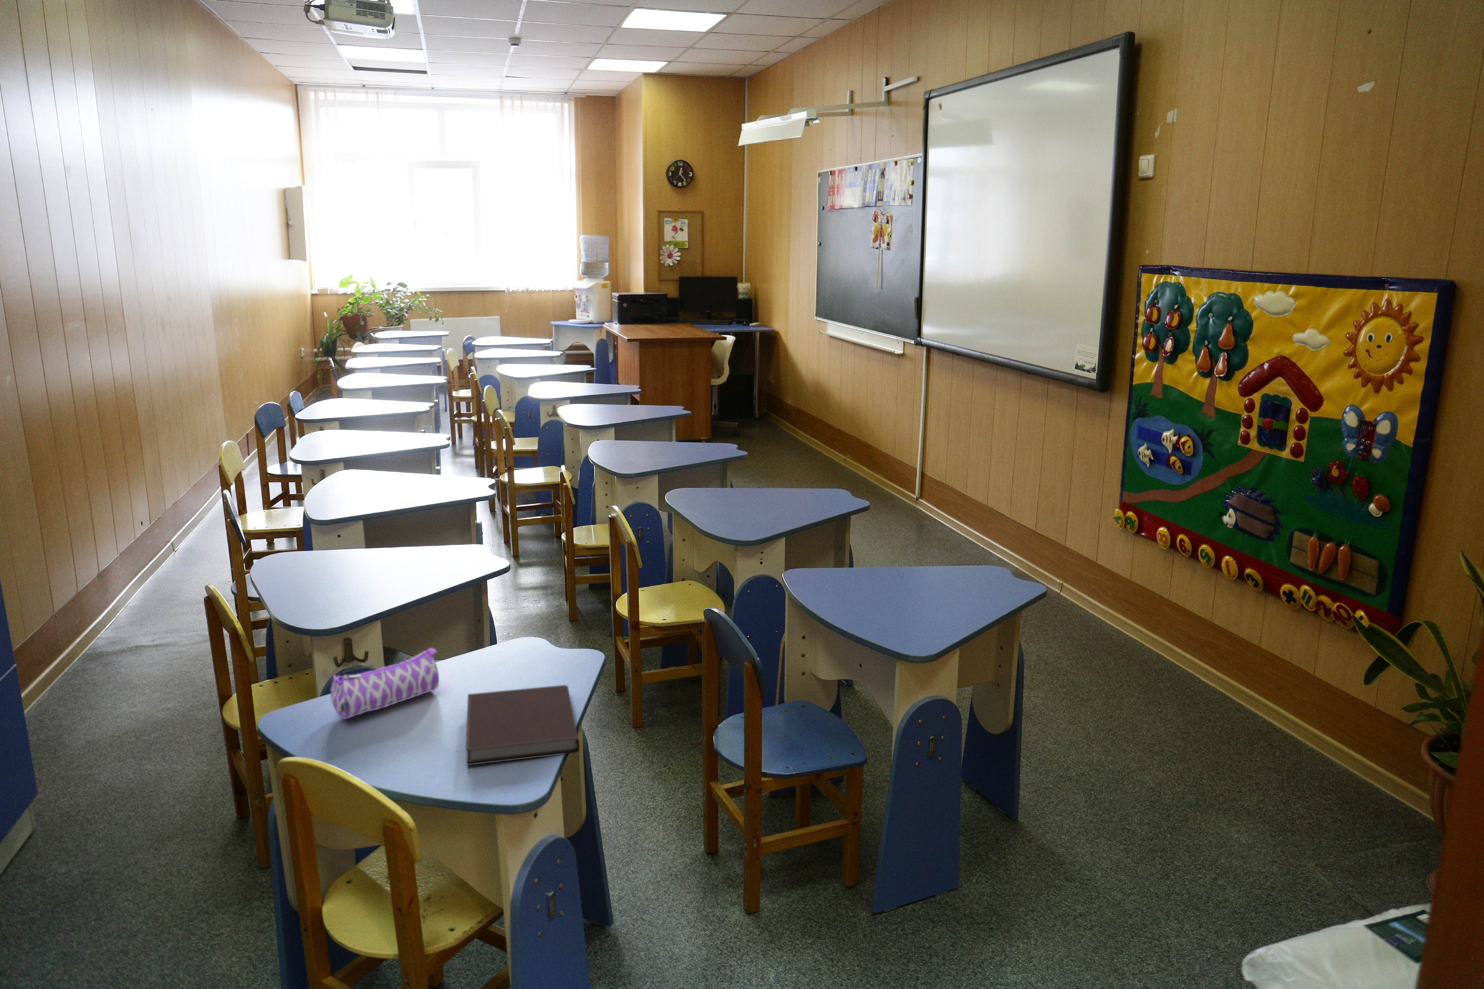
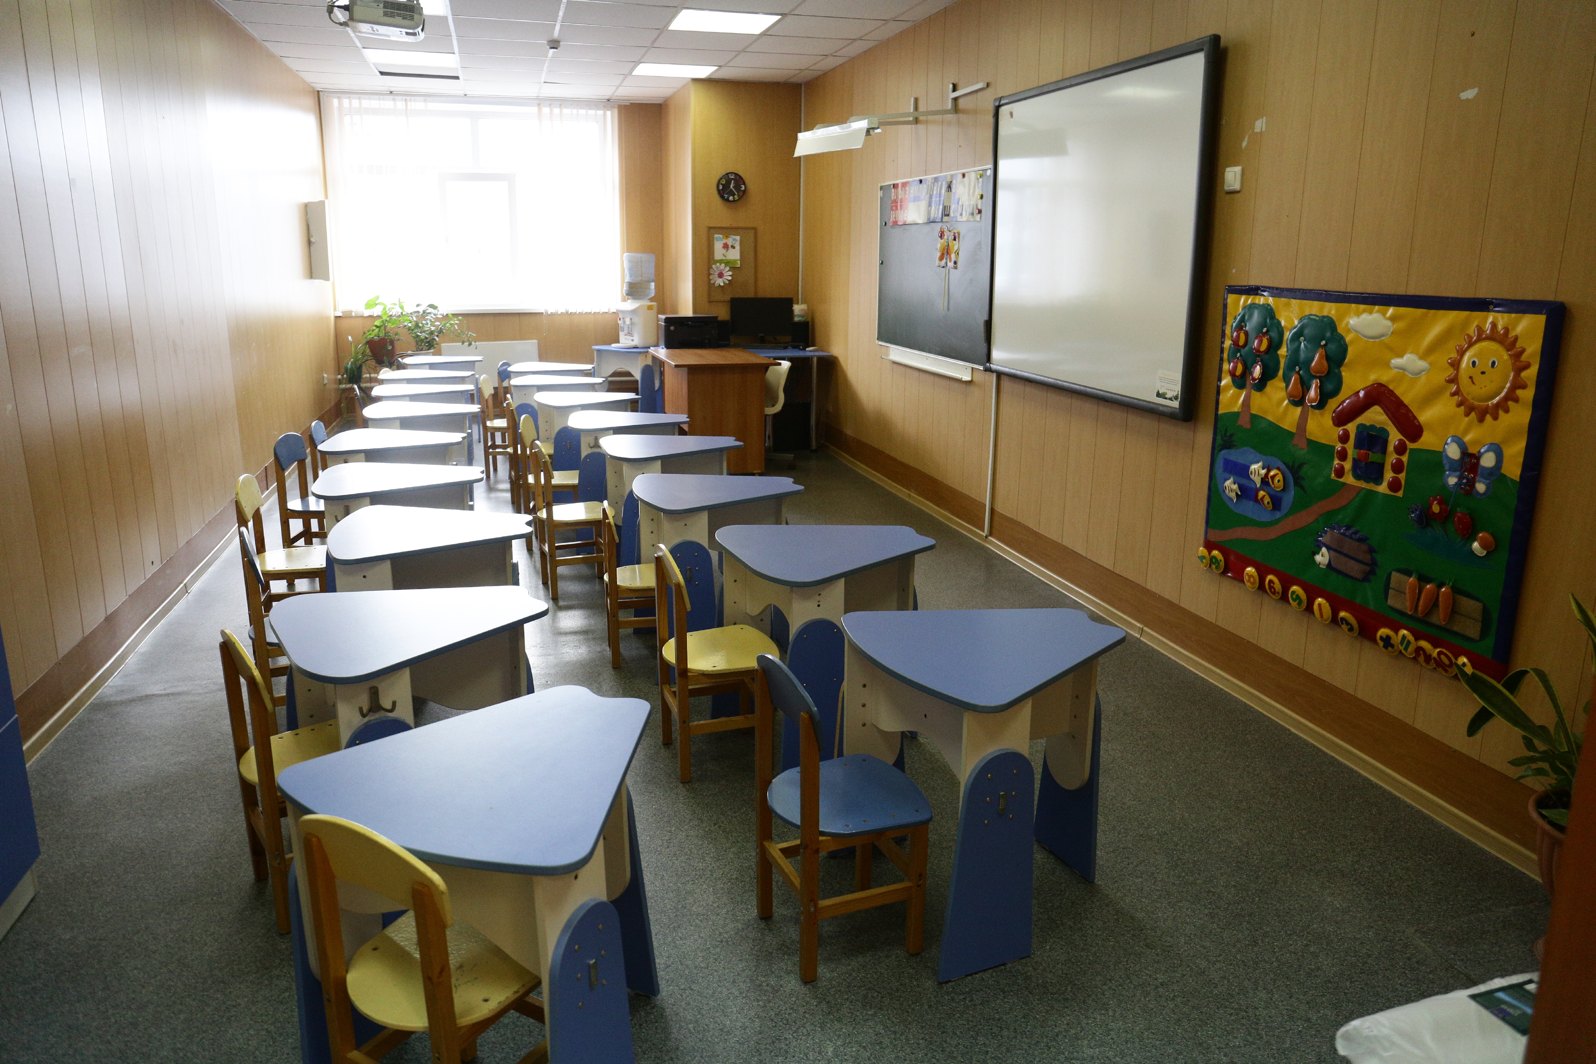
- notebook [465,684,580,766]
- pencil case [330,648,439,720]
